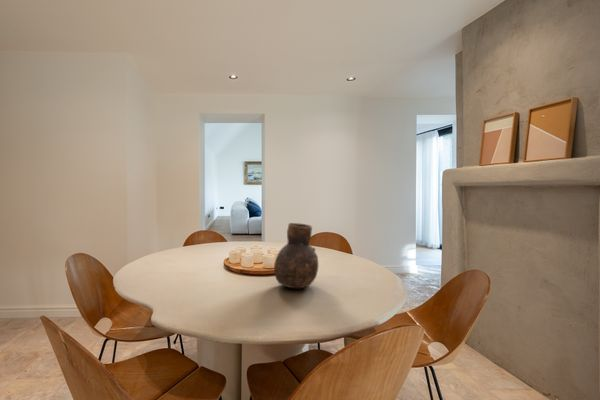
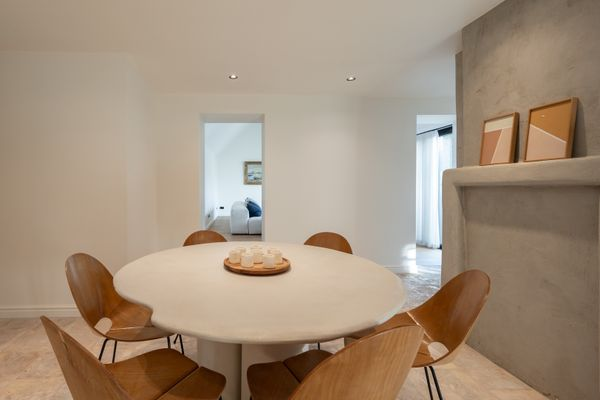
- vase [273,222,319,289]
